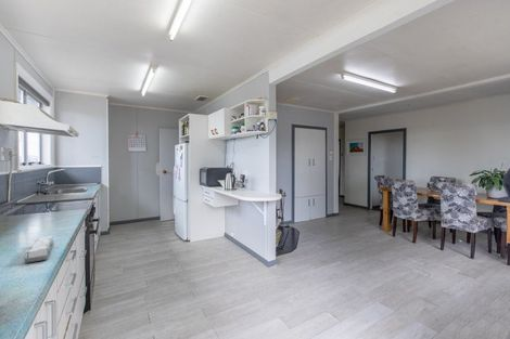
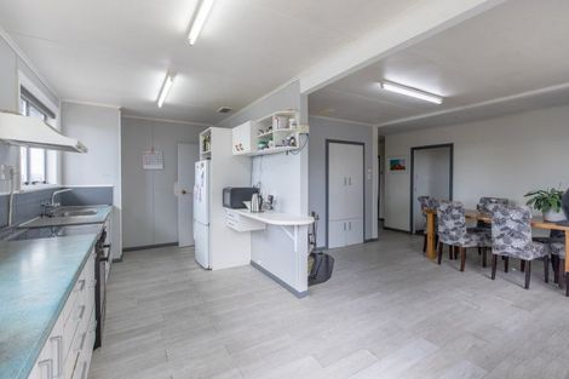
- architectural model [24,235,54,263]
